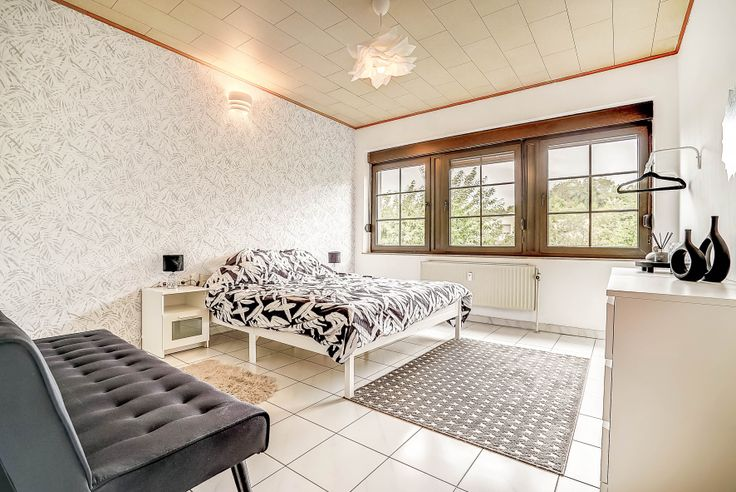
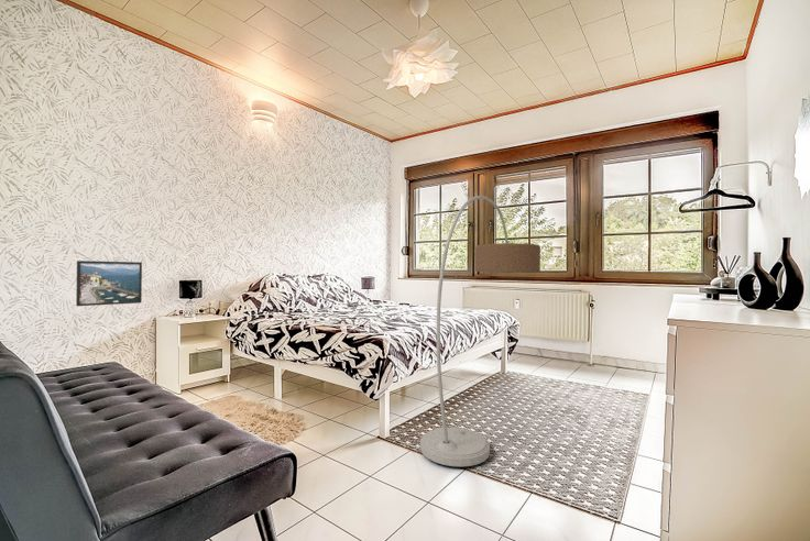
+ floor lamp [419,195,541,467]
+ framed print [75,260,143,307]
